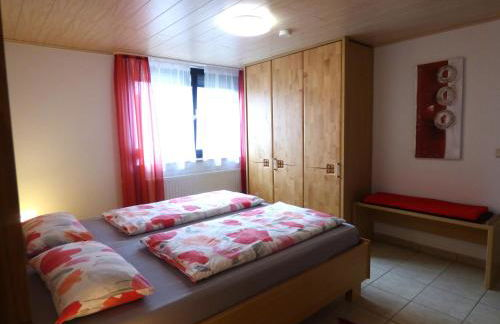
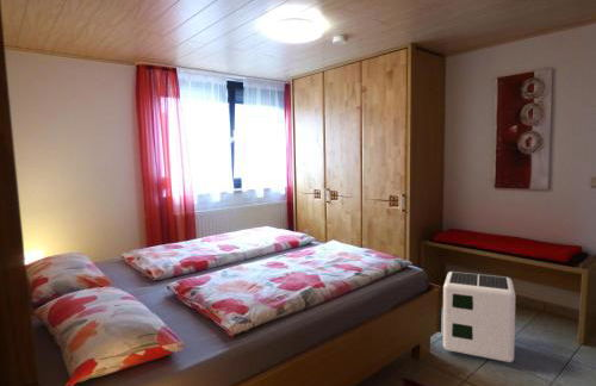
+ air purifier [442,270,516,363]
